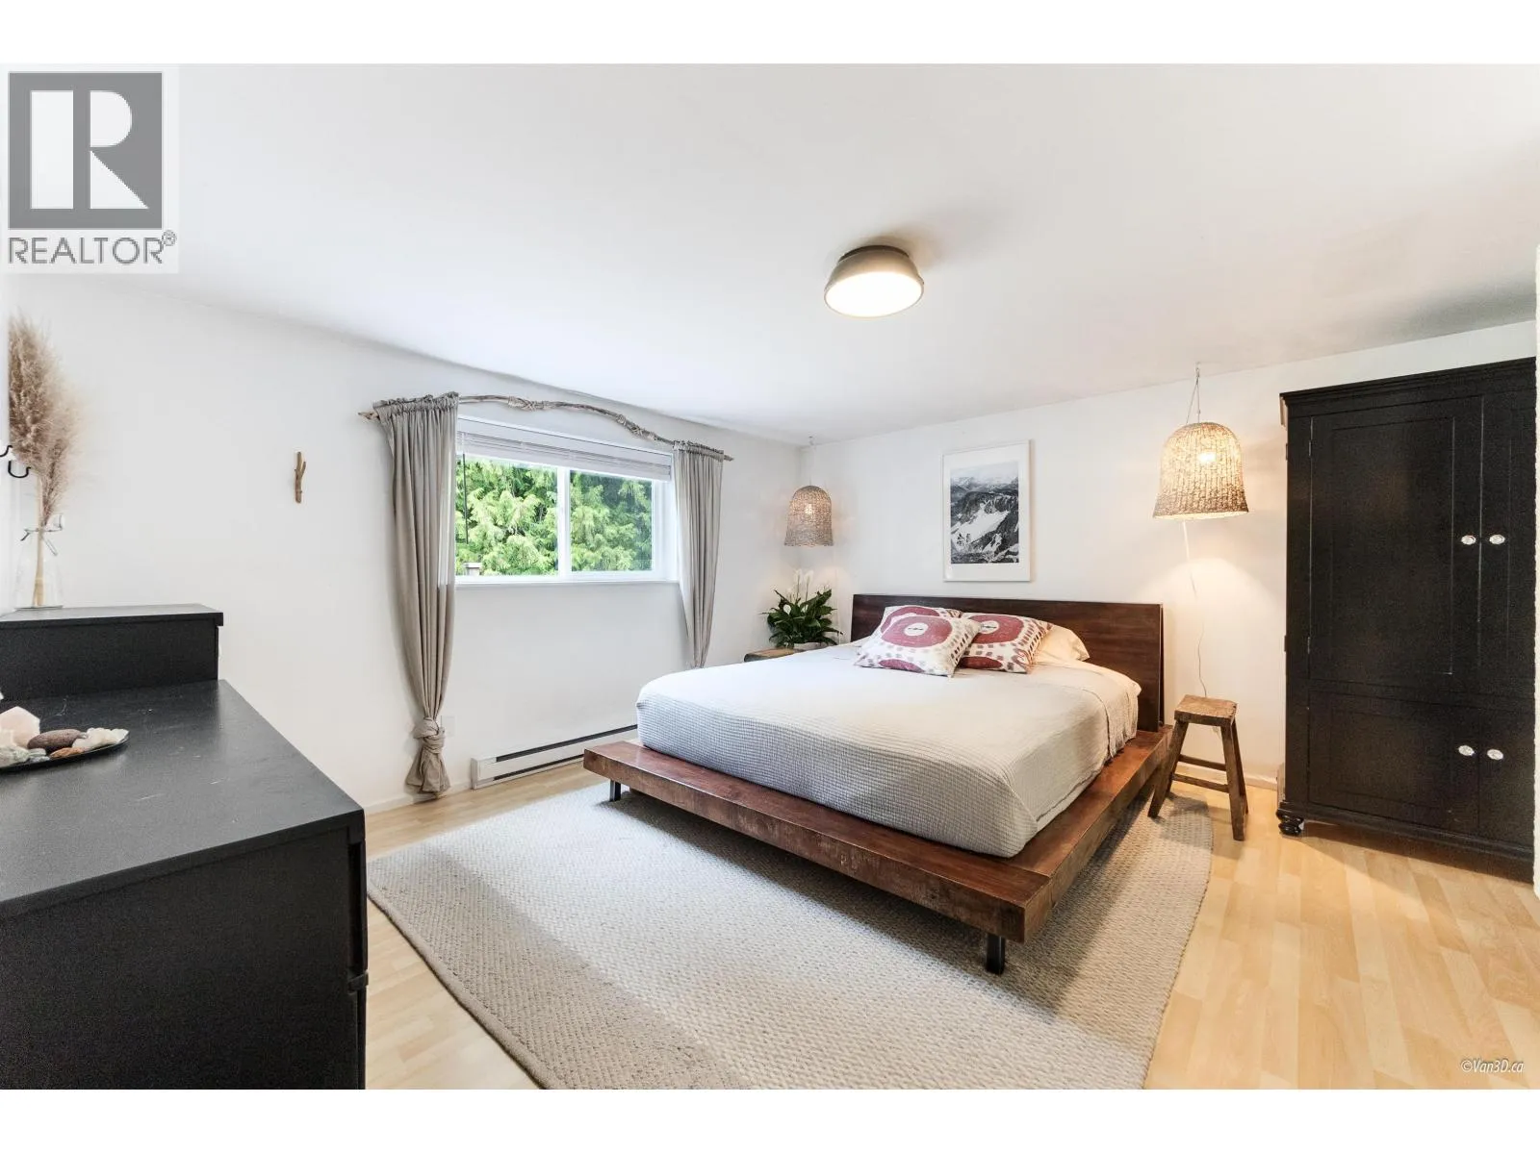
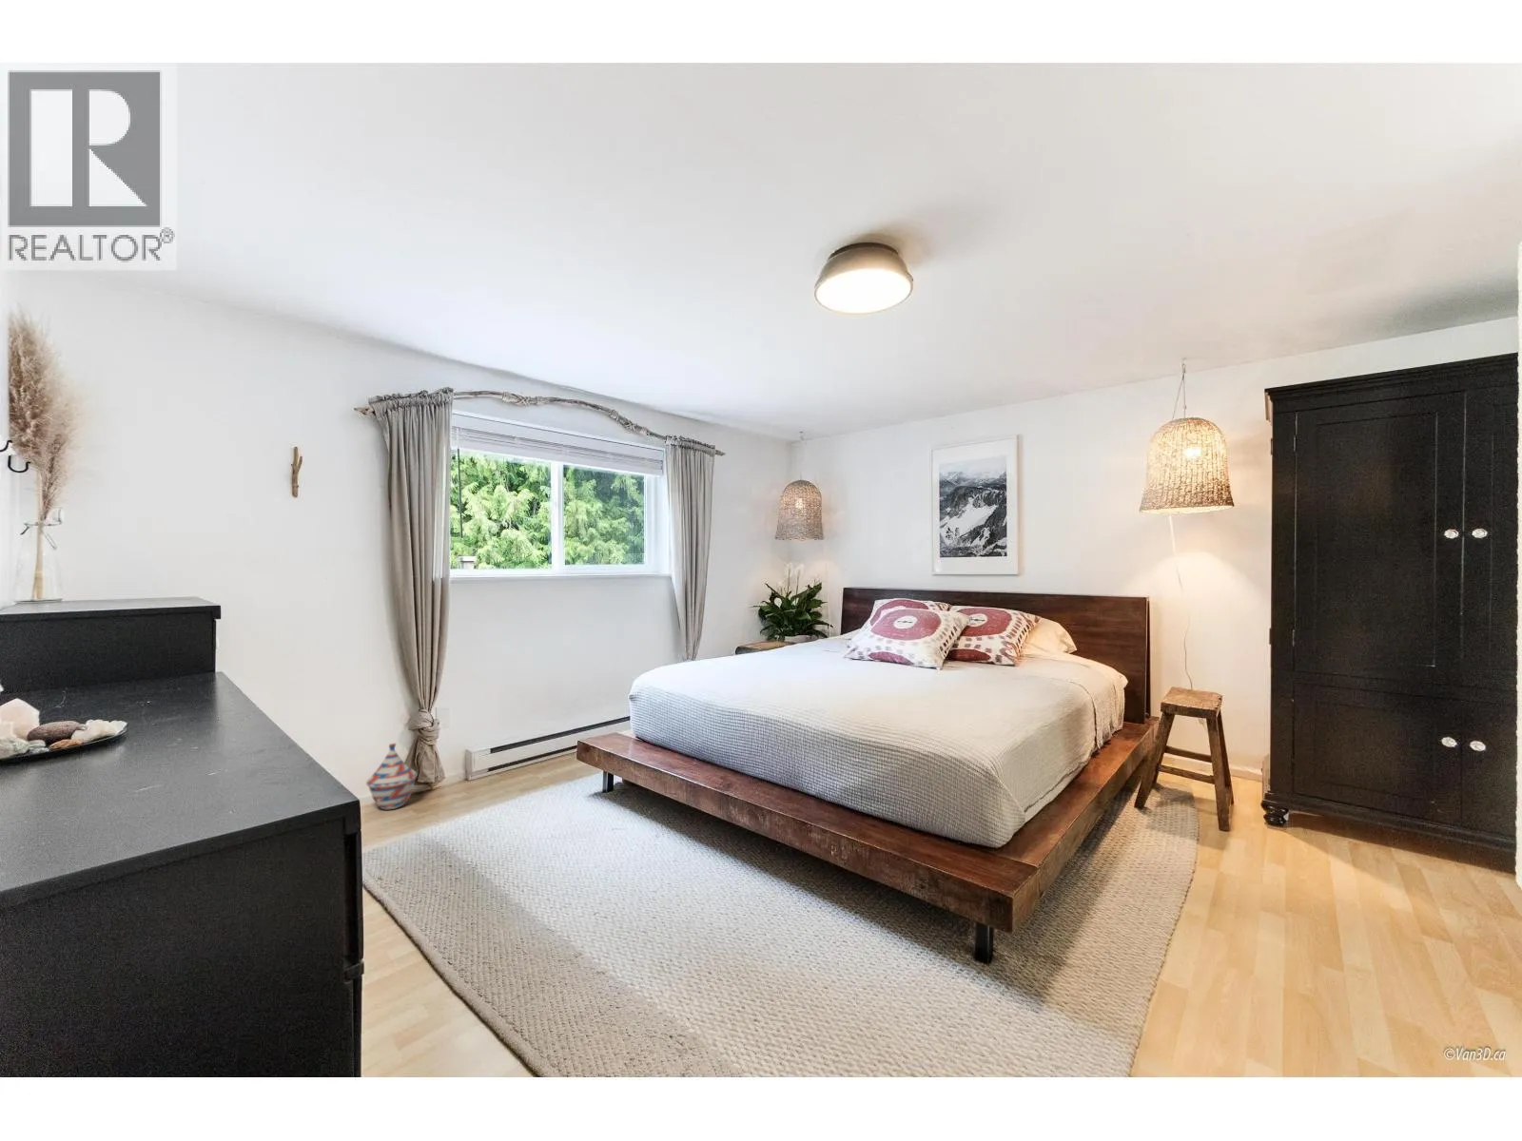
+ woven basket [366,743,418,810]
